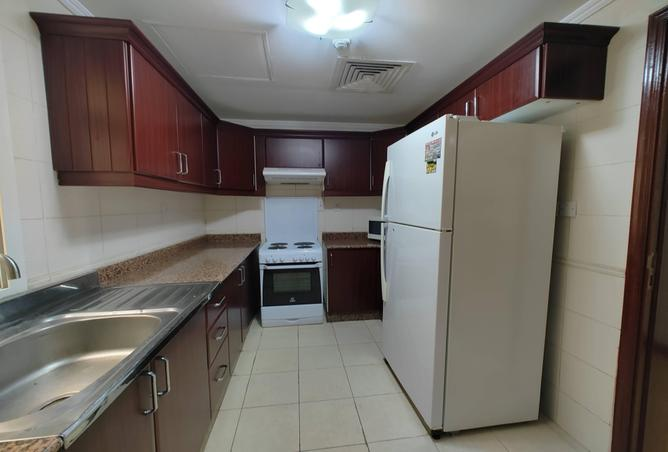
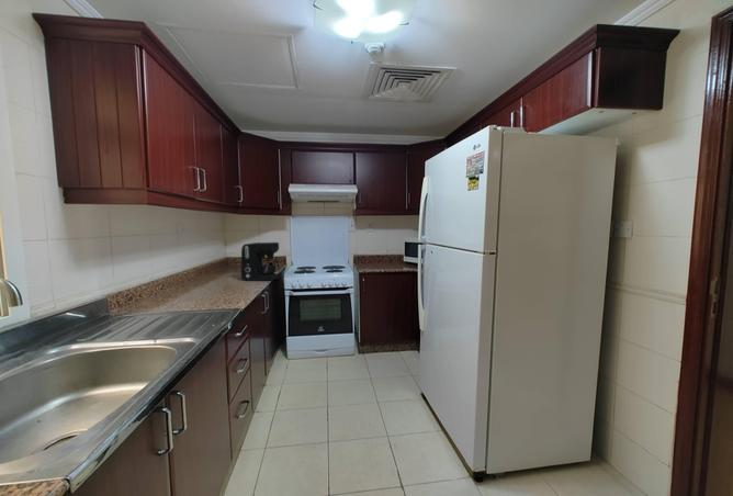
+ coffee maker [240,241,281,282]
